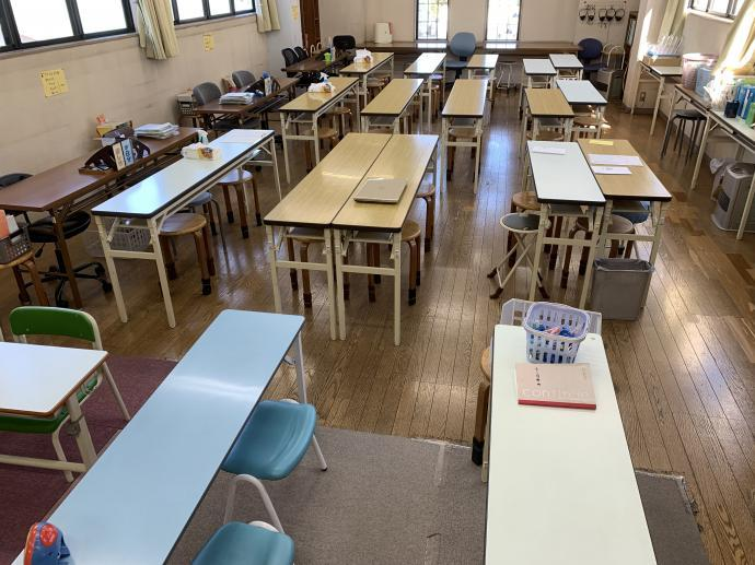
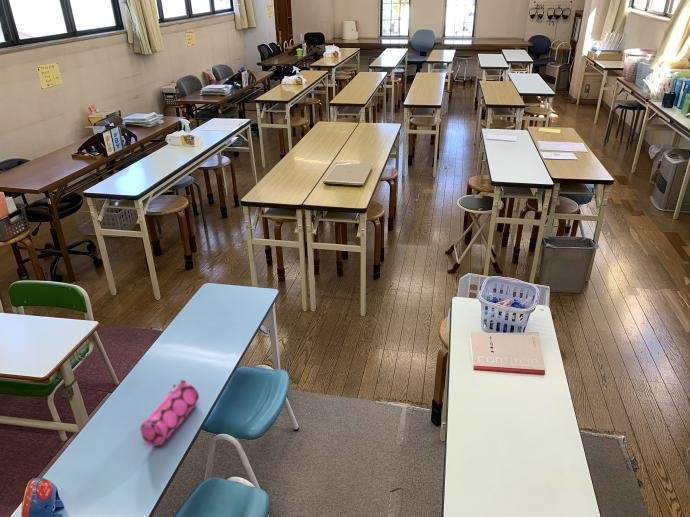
+ pencil case [140,378,200,447]
